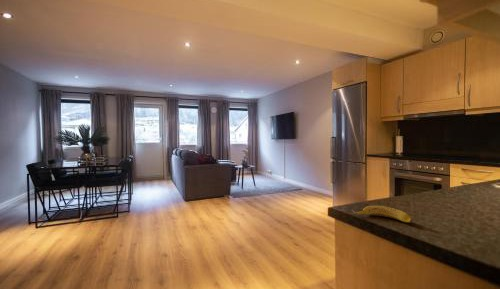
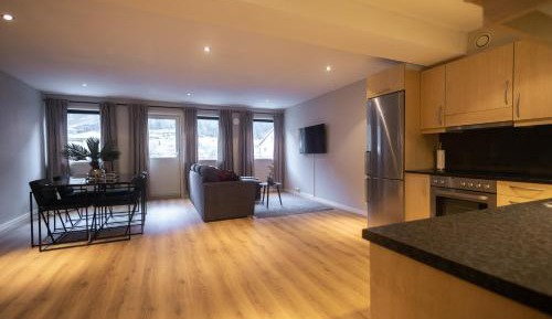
- banana [352,205,414,224]
